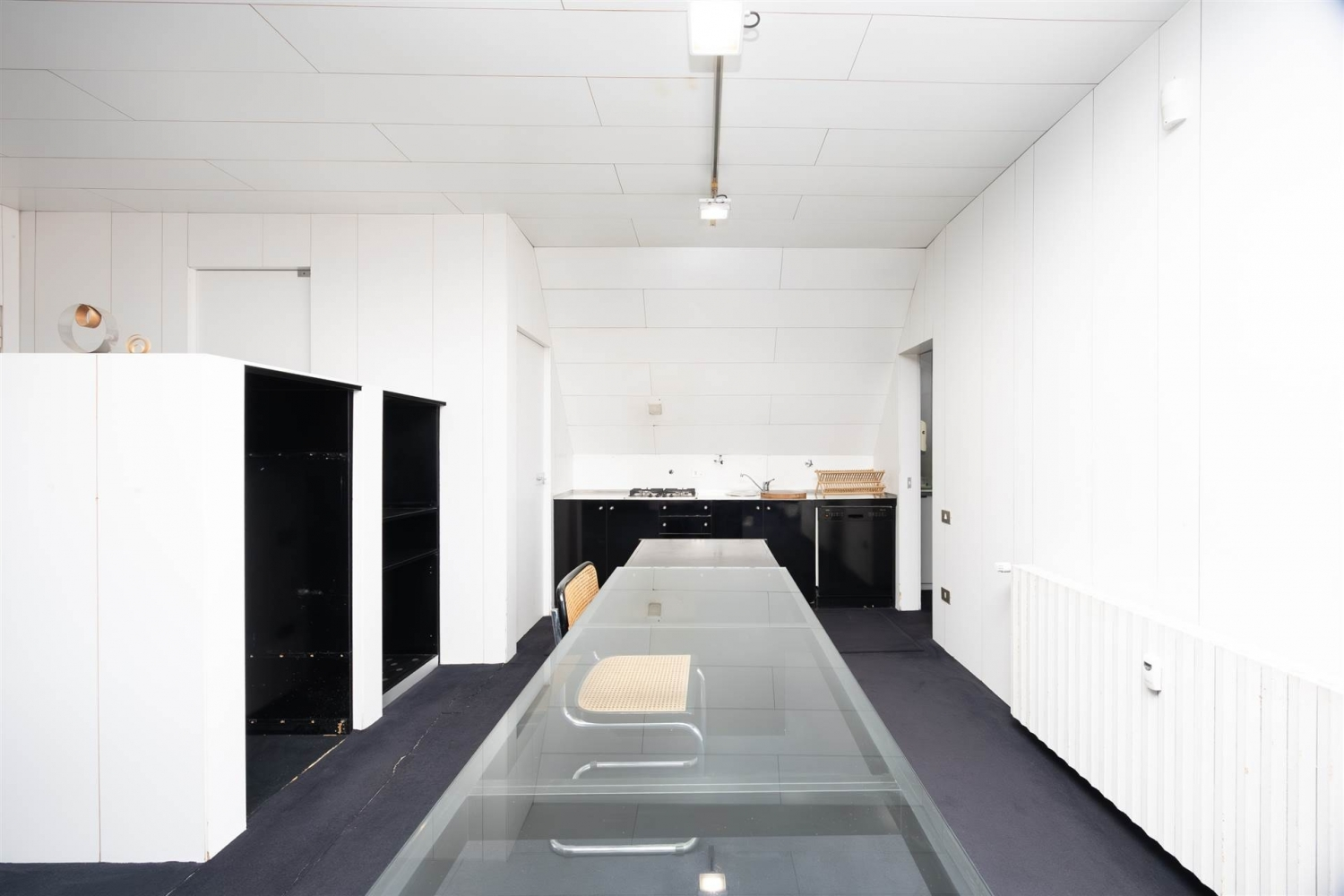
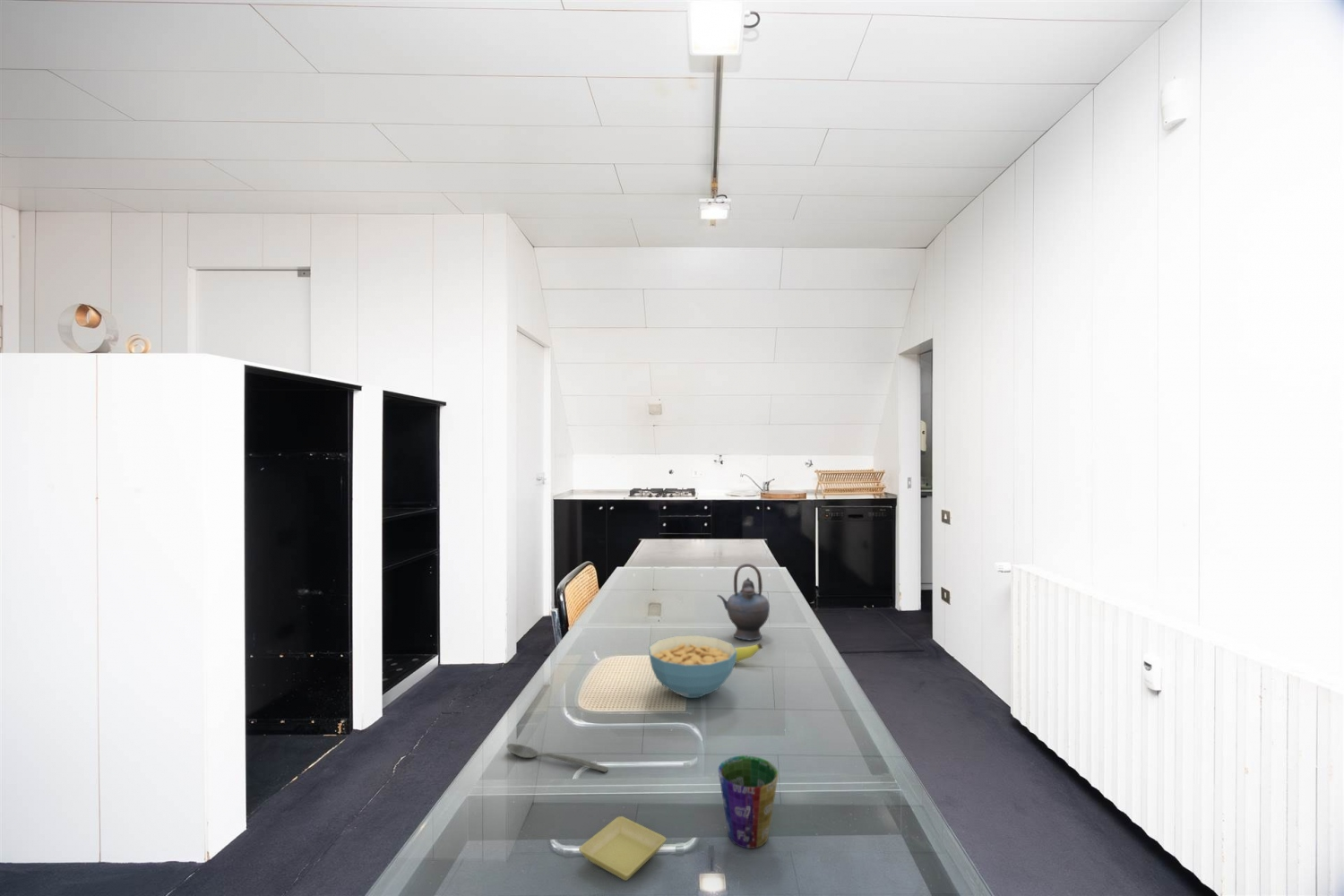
+ cereal bowl [648,634,737,699]
+ teapot [717,563,771,642]
+ banana [734,642,763,663]
+ cup [718,754,780,849]
+ spoon [506,743,609,773]
+ saucer [578,815,668,882]
